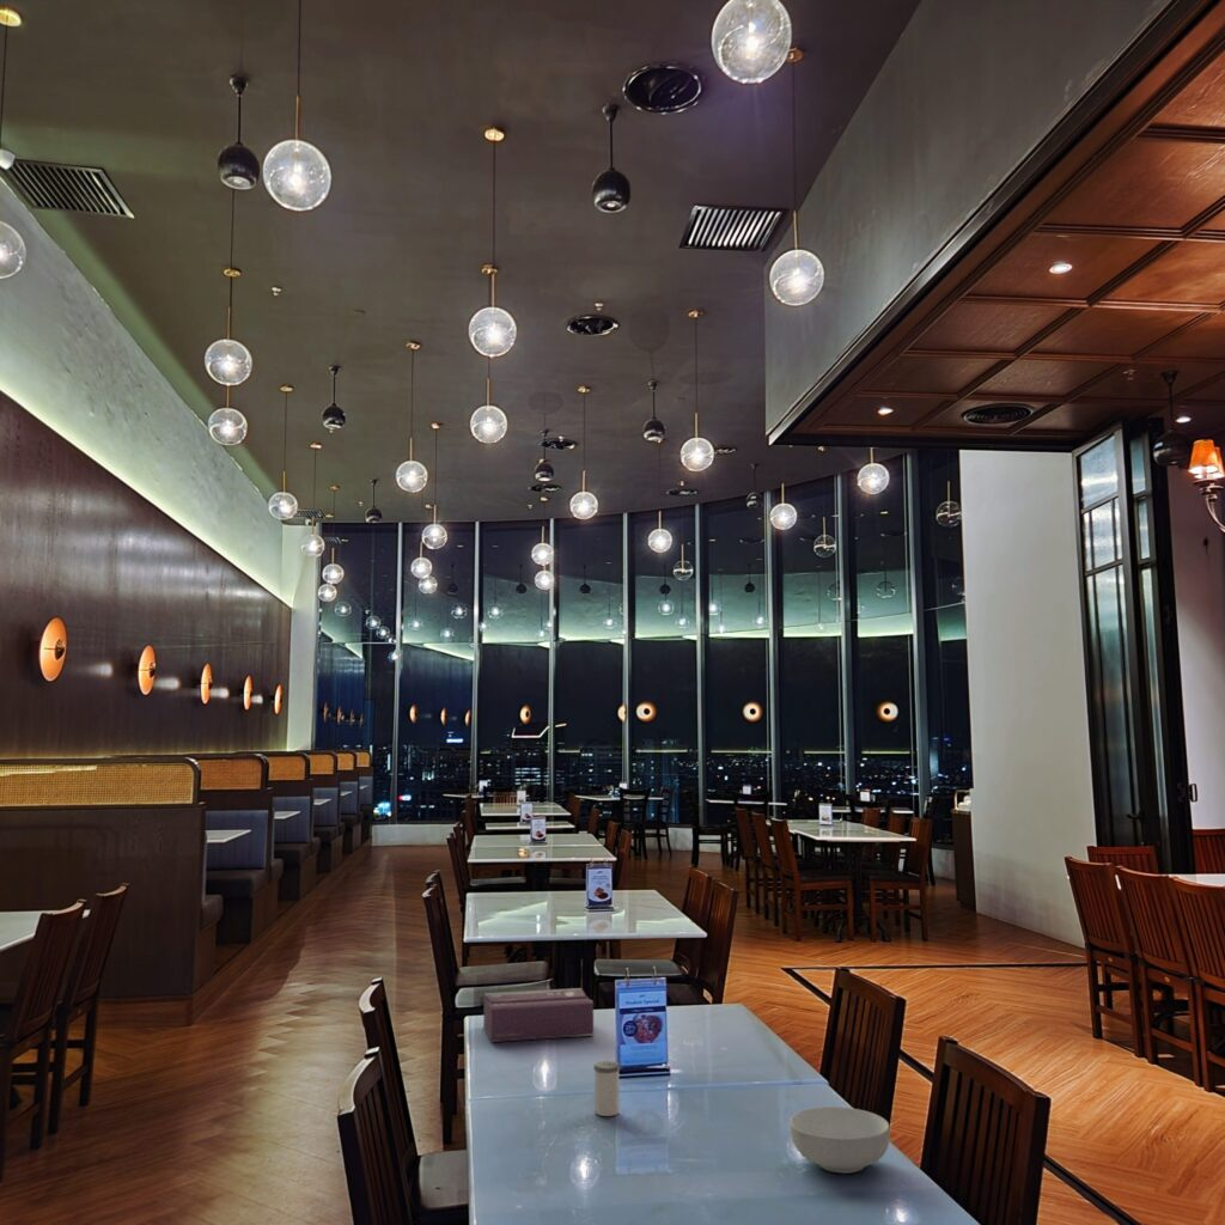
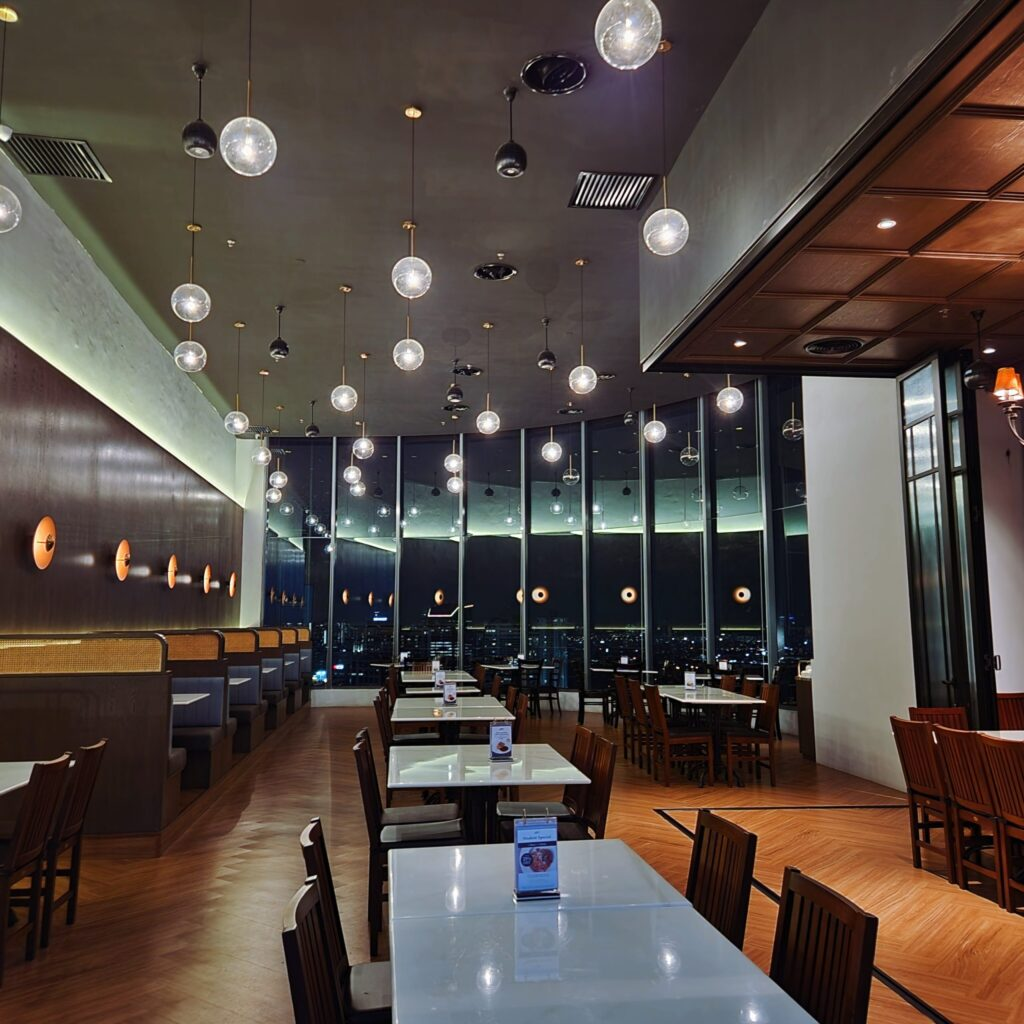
- cereal bowl [788,1105,891,1175]
- tissue box [482,987,595,1043]
- salt shaker [593,1060,621,1117]
